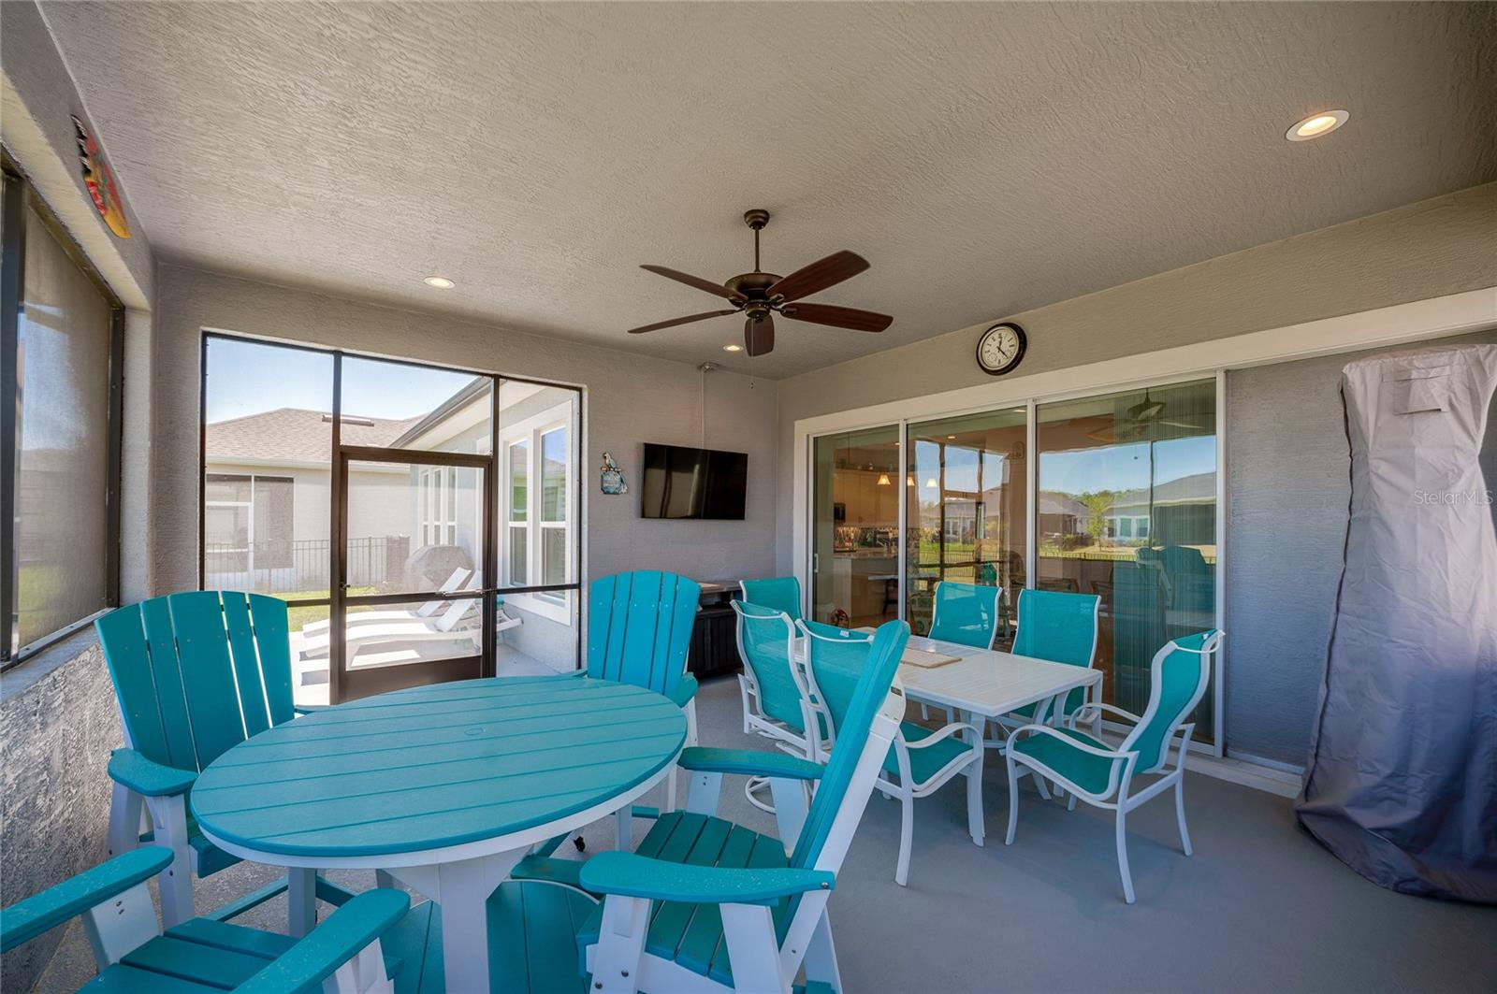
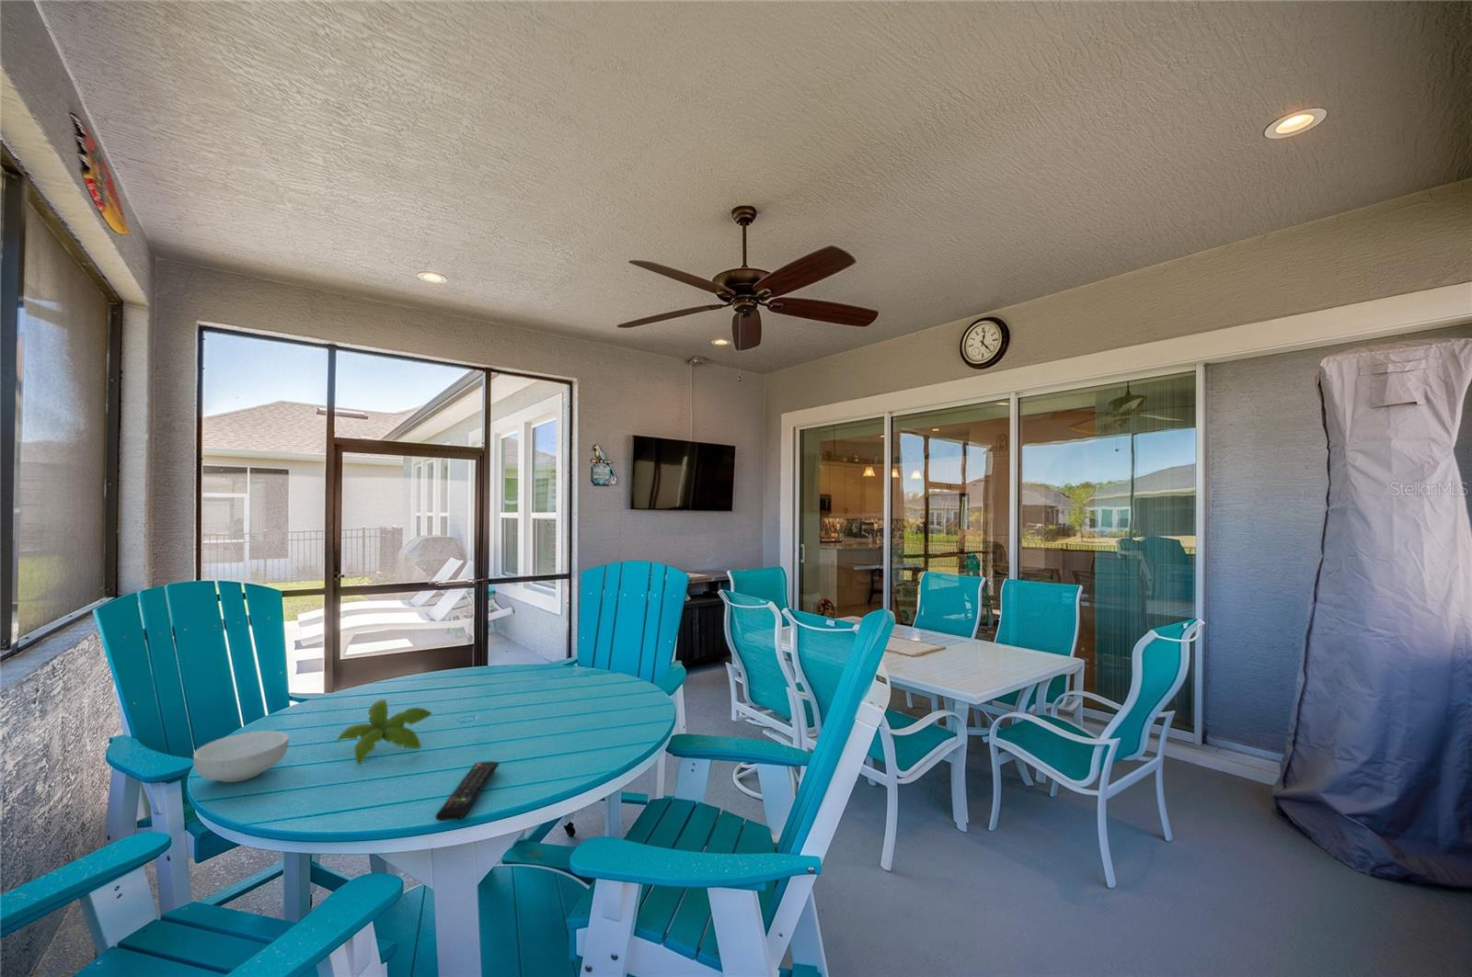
+ cereal bowl [192,729,290,783]
+ plant [335,699,433,764]
+ remote control [435,760,500,821]
